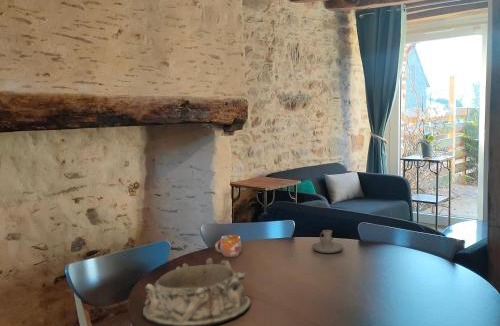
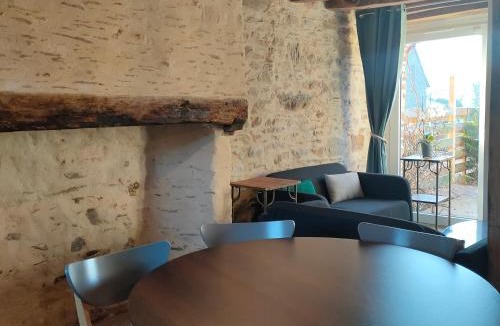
- candle holder [311,229,345,254]
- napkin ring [142,257,252,326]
- mug [214,234,242,258]
